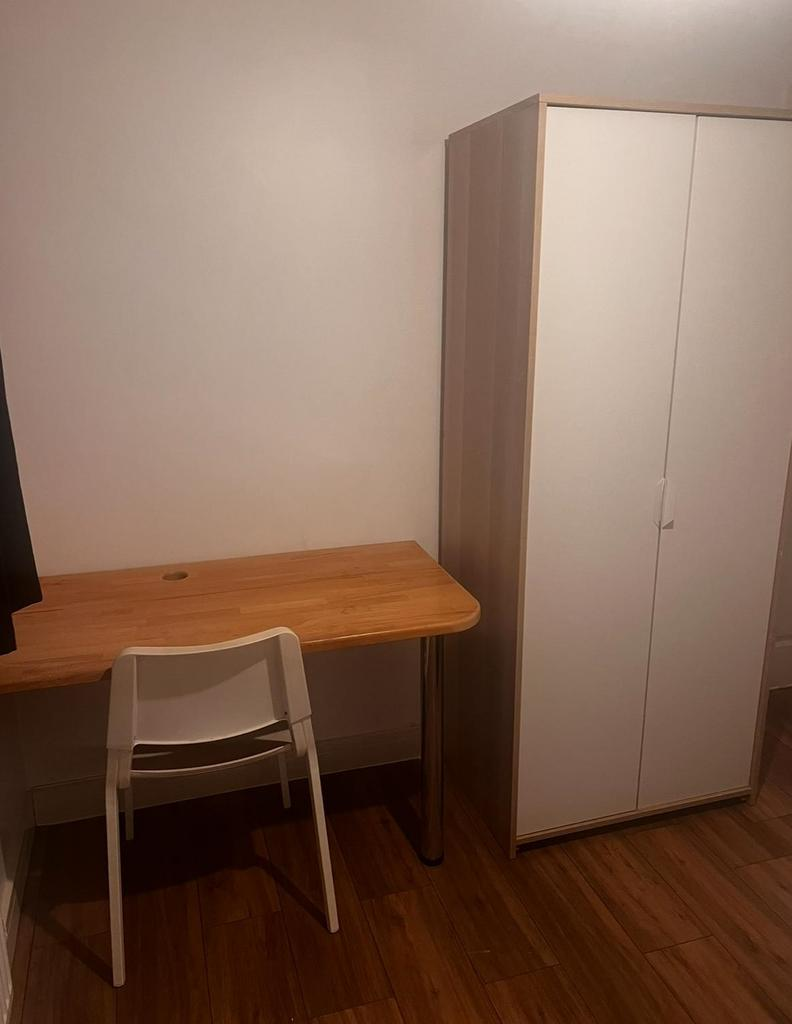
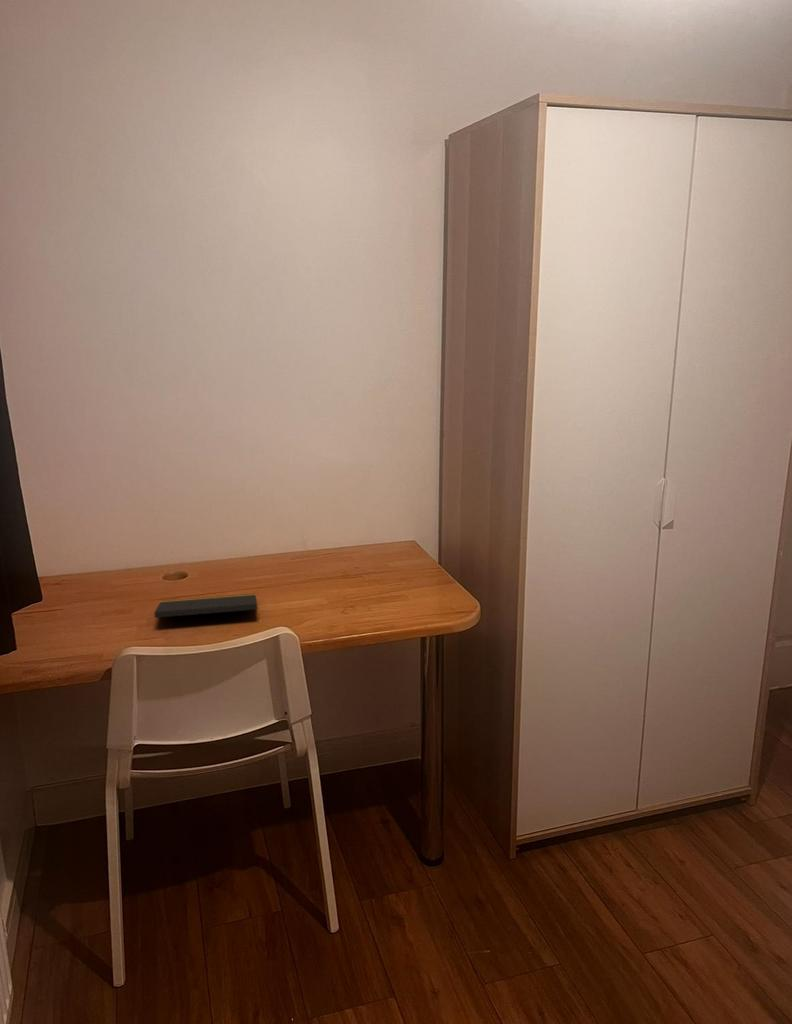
+ notepad [153,593,261,619]
